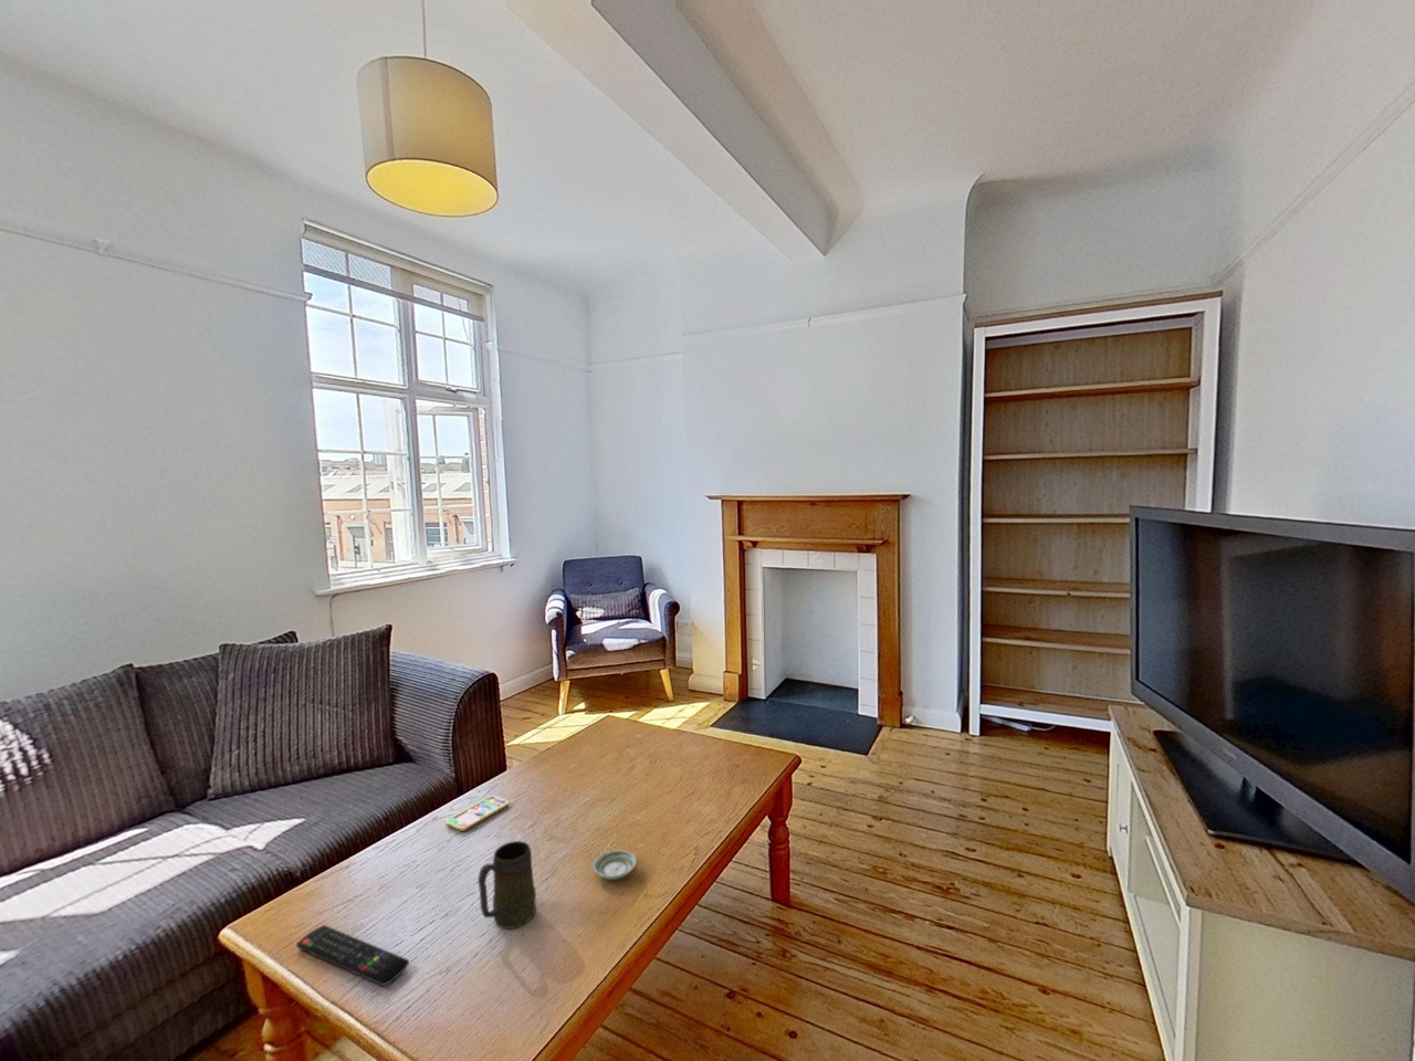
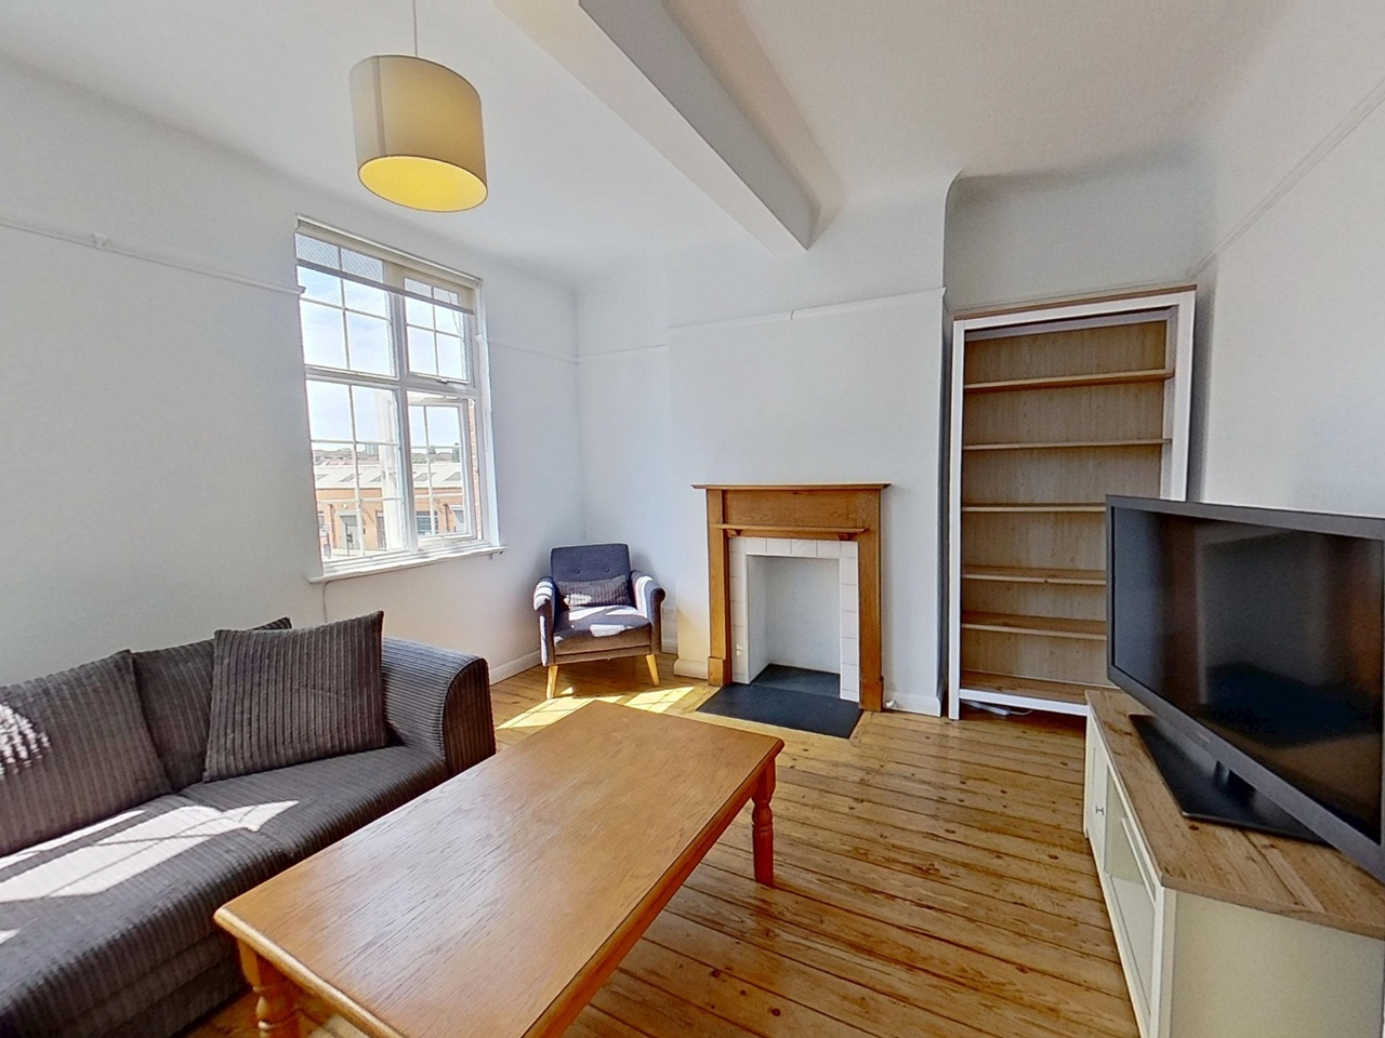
- saucer [592,849,637,880]
- mug [477,840,537,929]
- smartphone [445,795,509,833]
- remote control [295,924,410,987]
